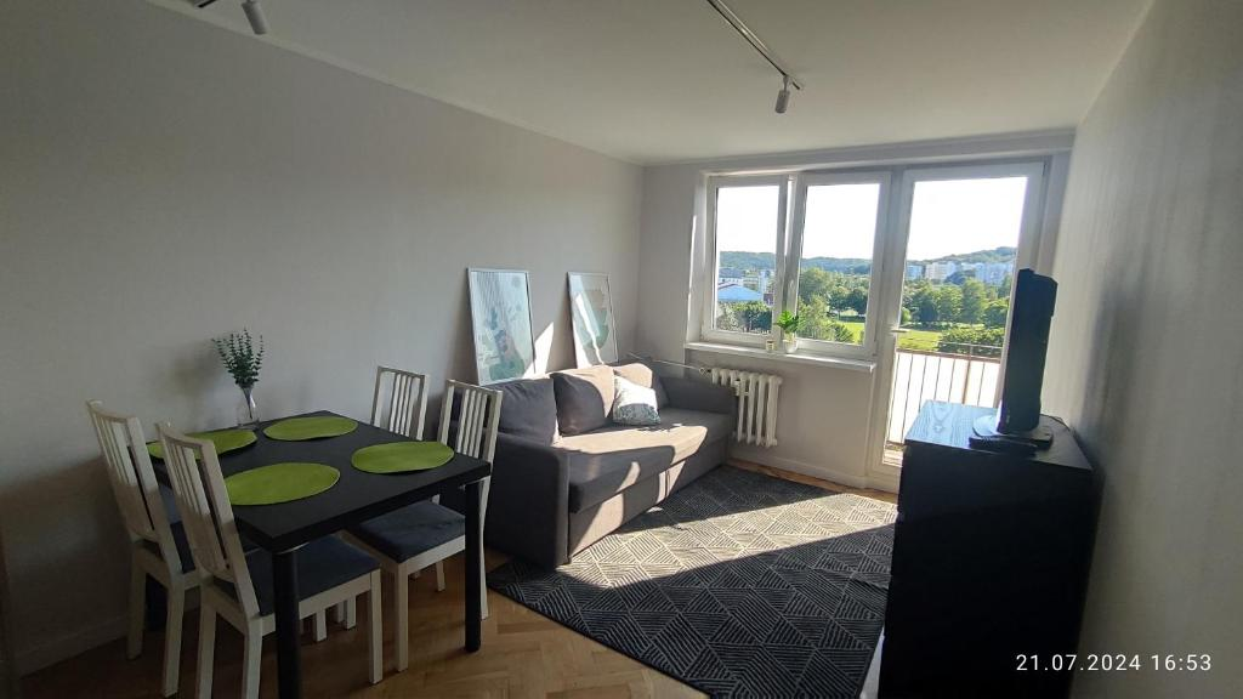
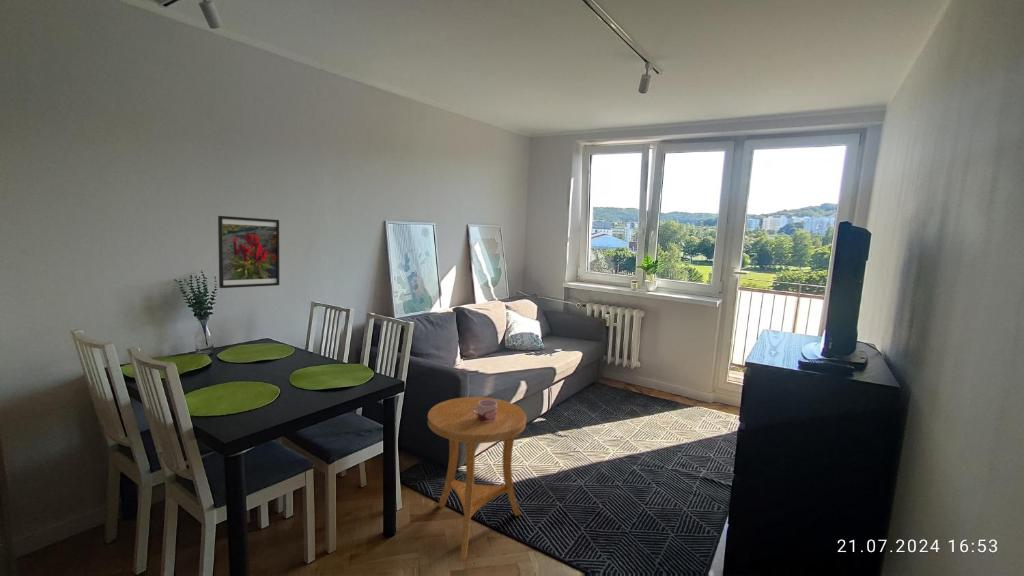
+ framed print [217,215,280,289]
+ mug [472,400,497,422]
+ side table [426,396,527,561]
